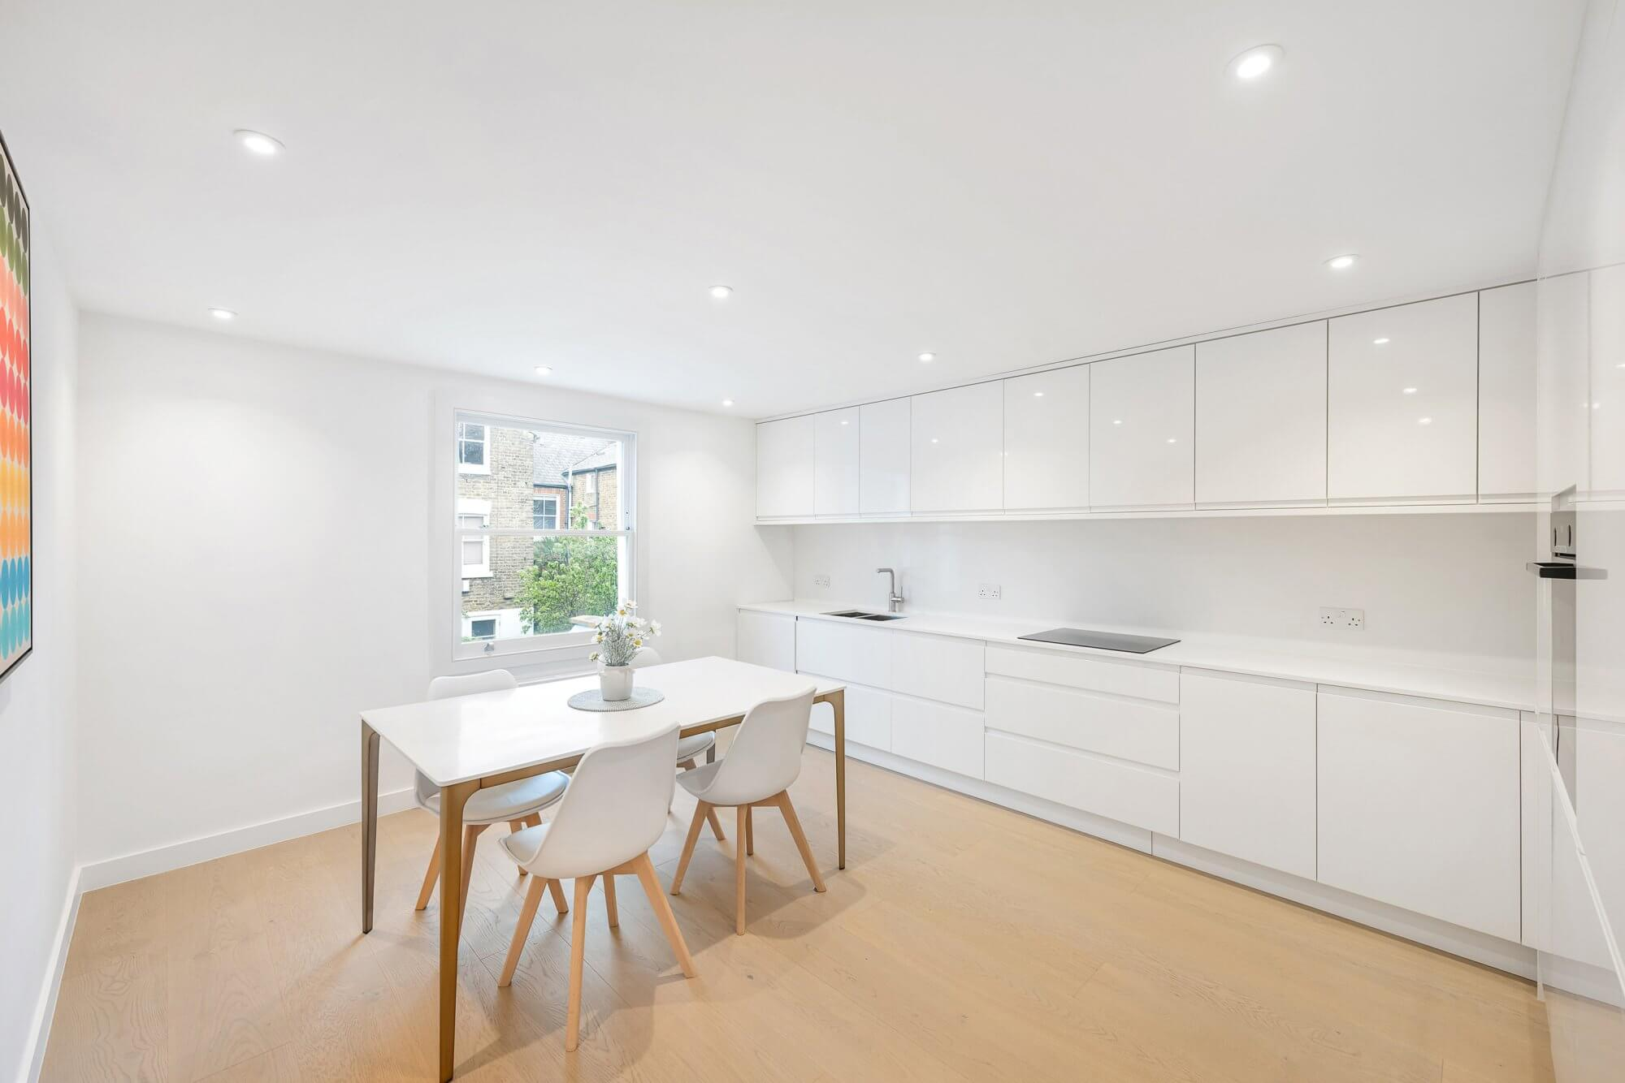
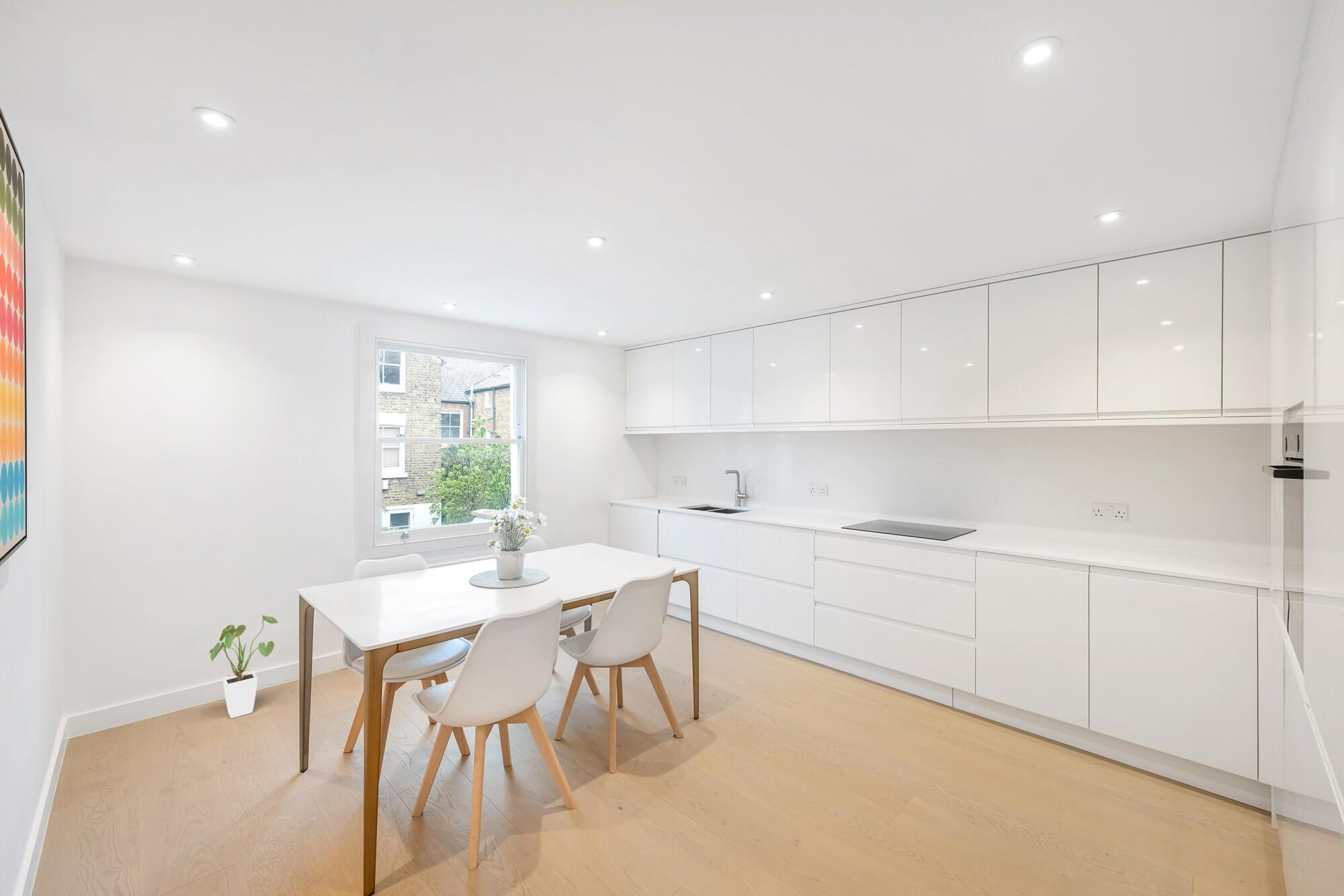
+ house plant [209,614,279,719]
